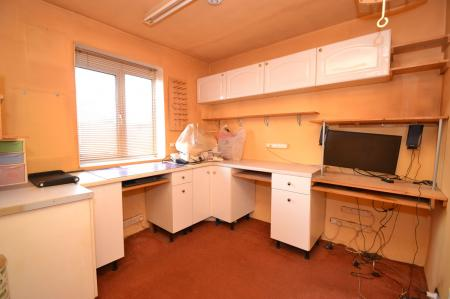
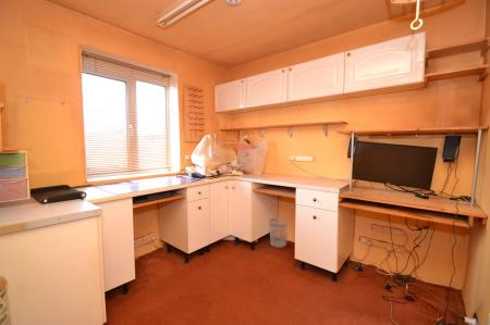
+ wastebasket [268,217,290,249]
